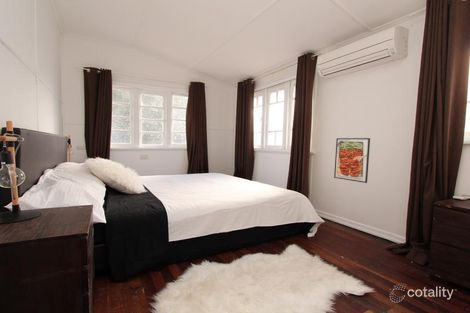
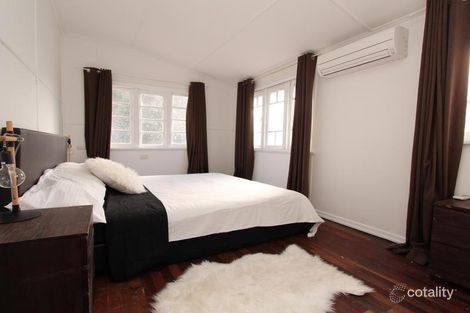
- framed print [333,137,371,184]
